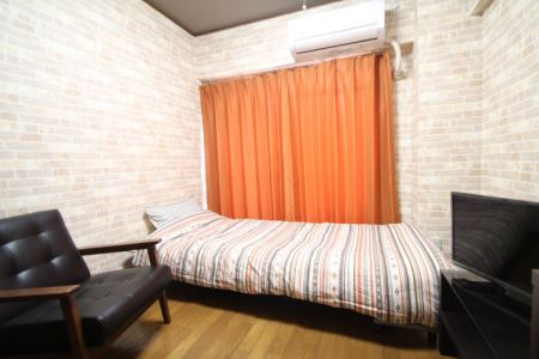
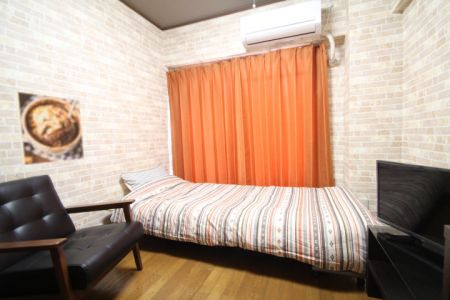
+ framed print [14,90,85,166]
